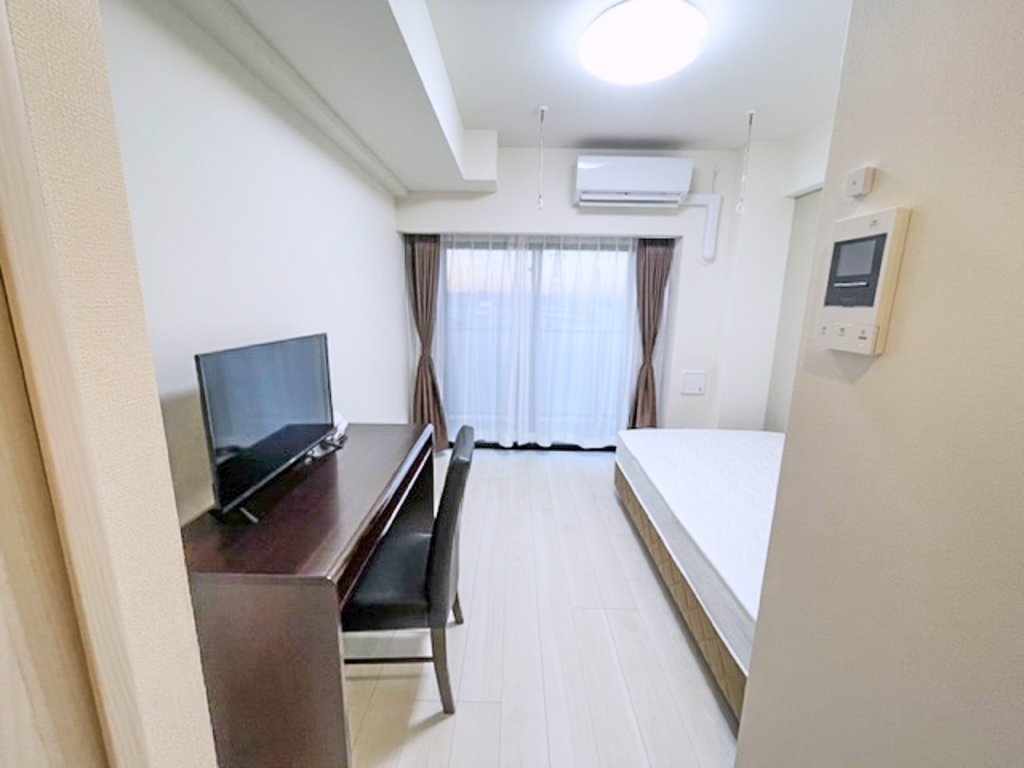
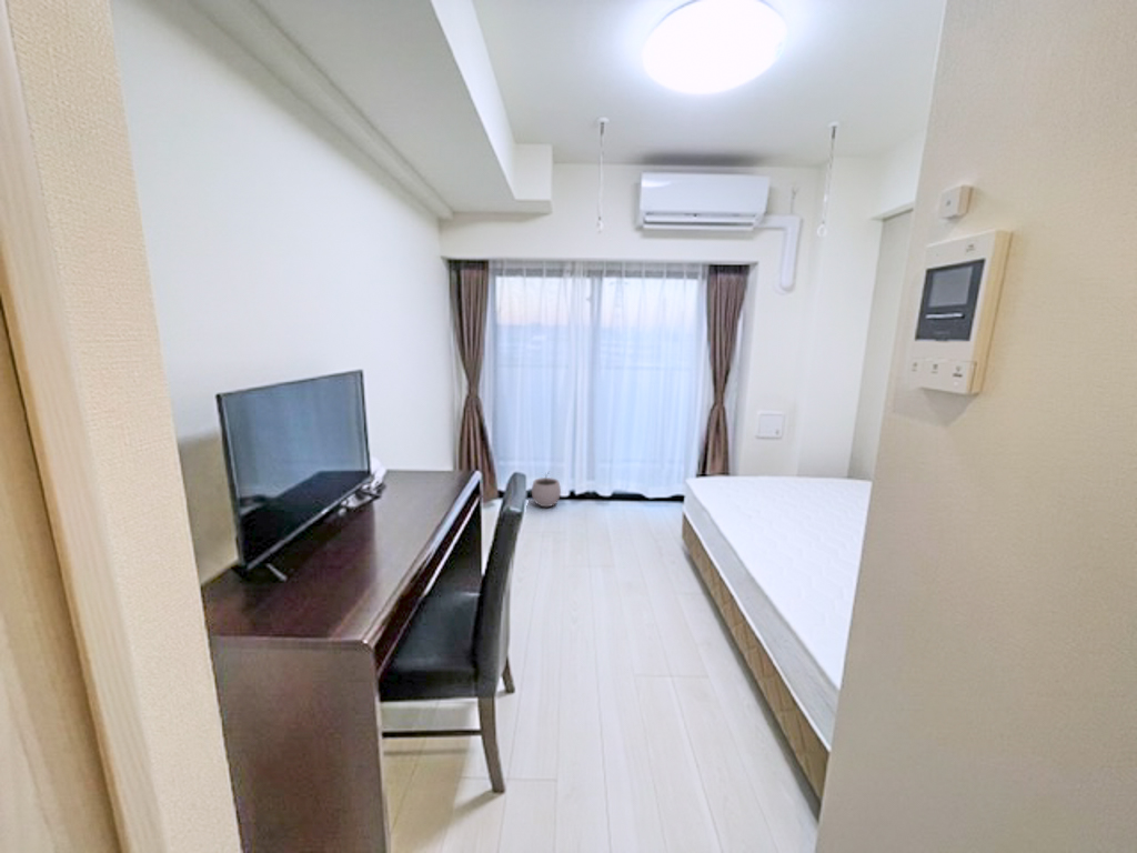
+ plant pot [531,470,562,508]
